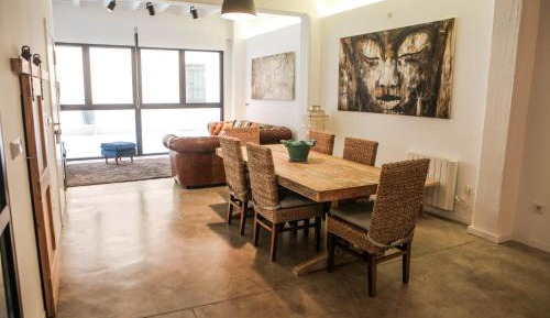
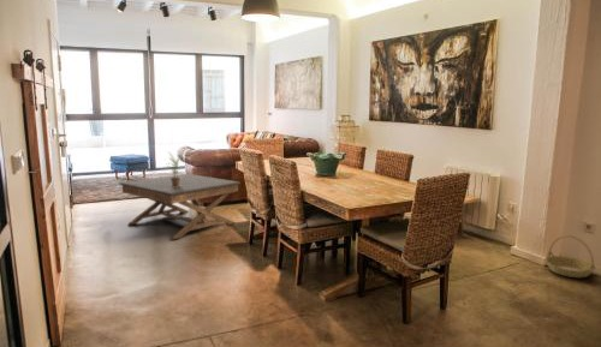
+ coffee table [118,173,242,240]
+ basket [545,234,596,279]
+ potted plant [165,150,190,187]
